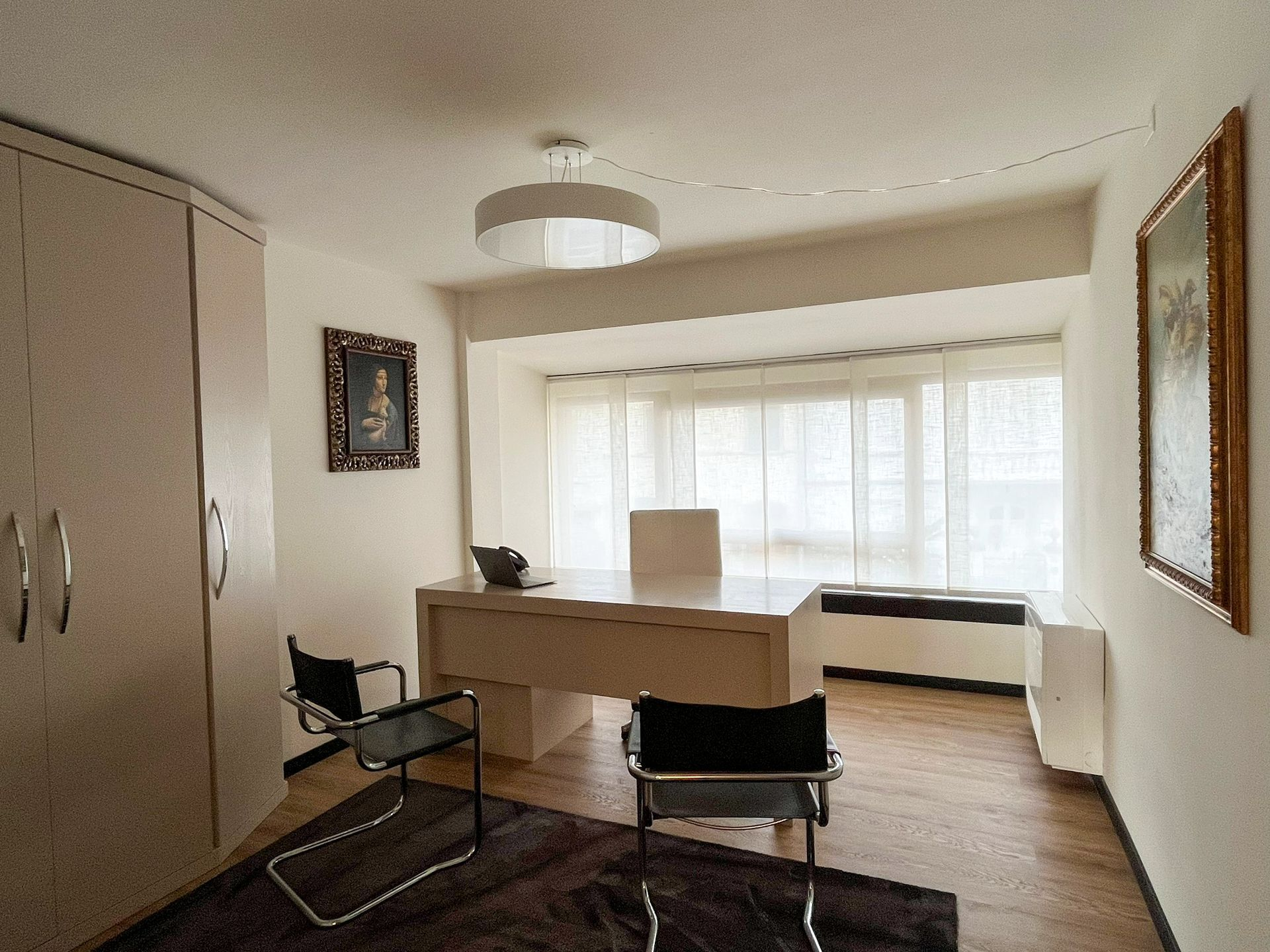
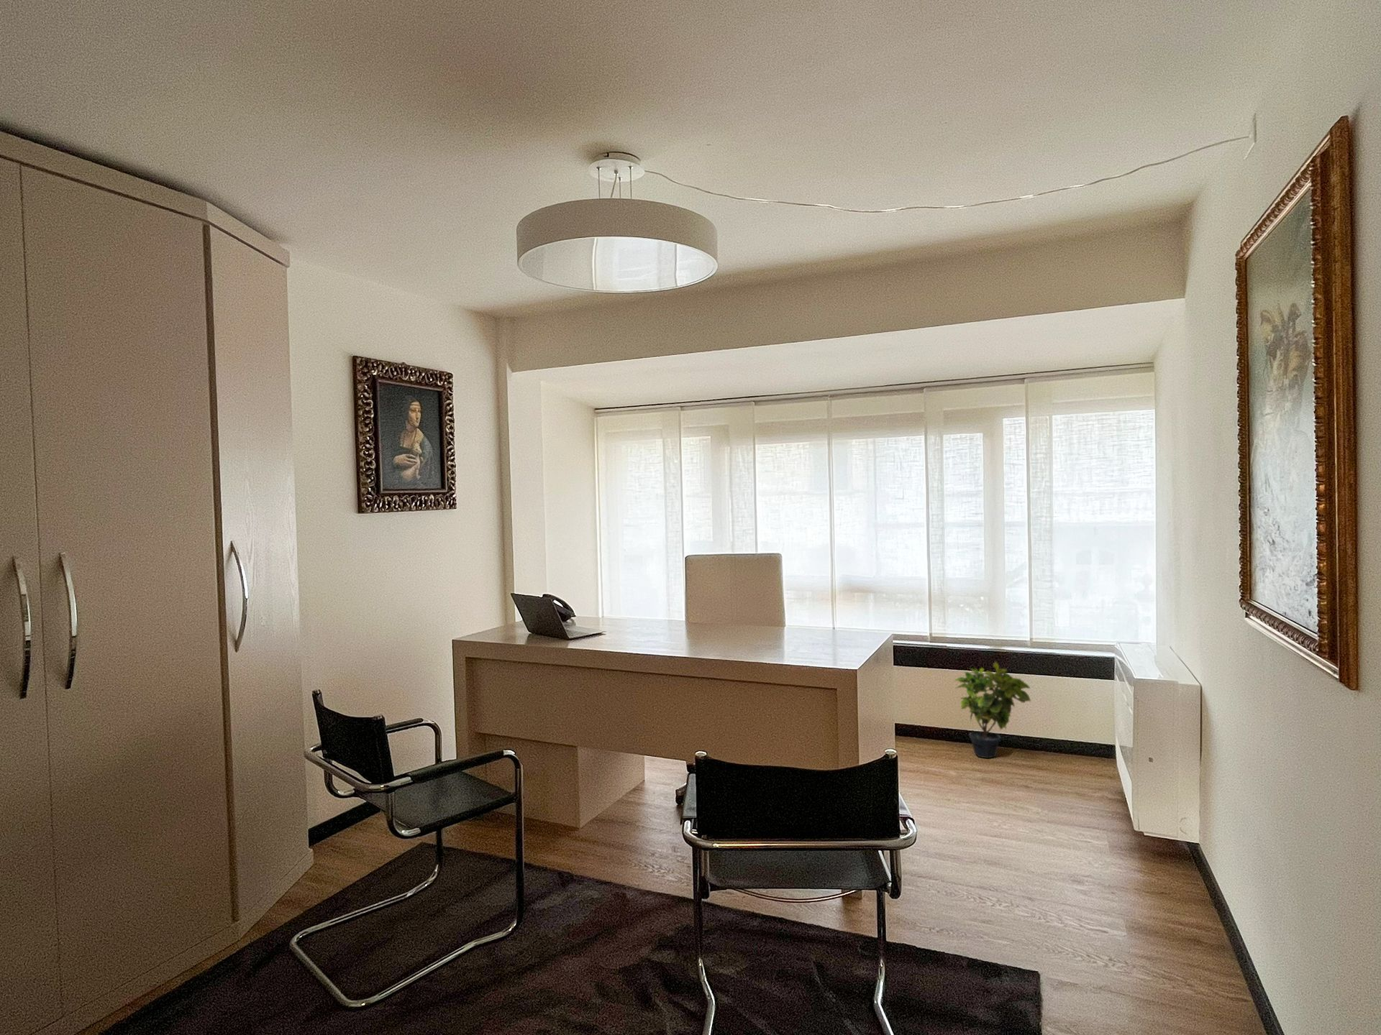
+ potted plant [954,661,1032,758]
